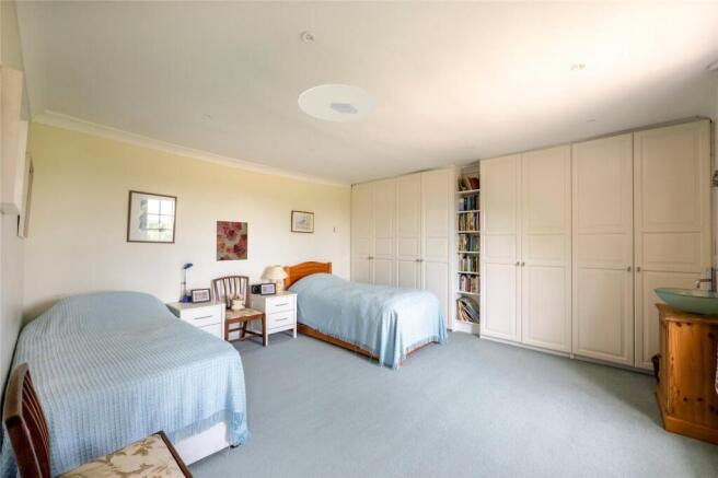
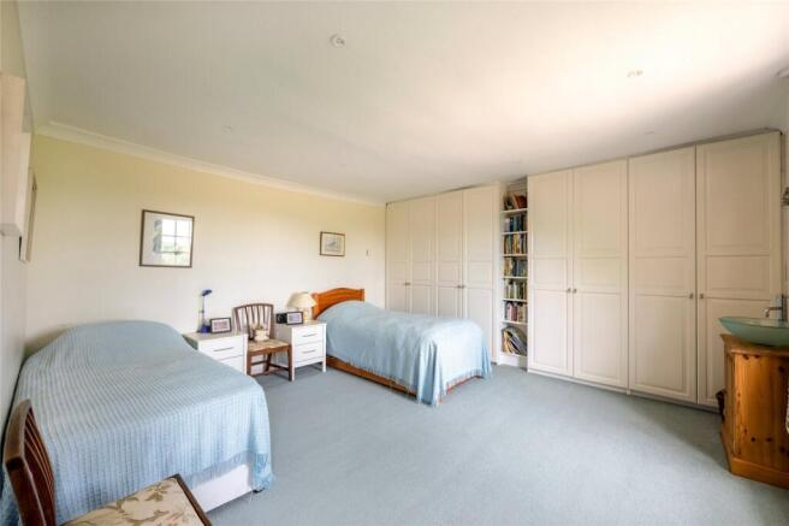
- ceiling light [298,83,380,123]
- wall art [216,220,248,263]
